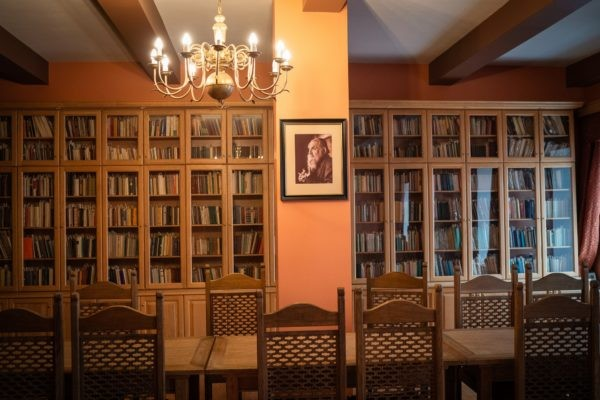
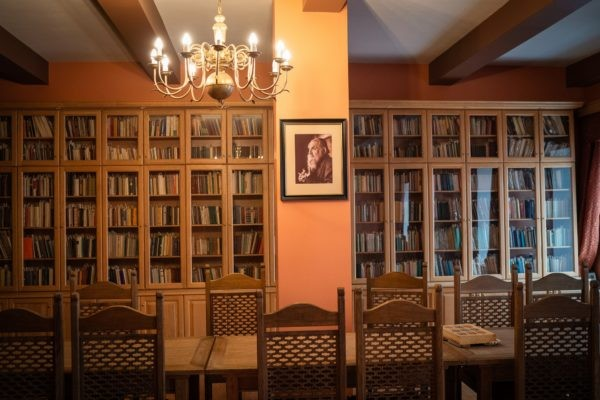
+ book [442,323,502,348]
